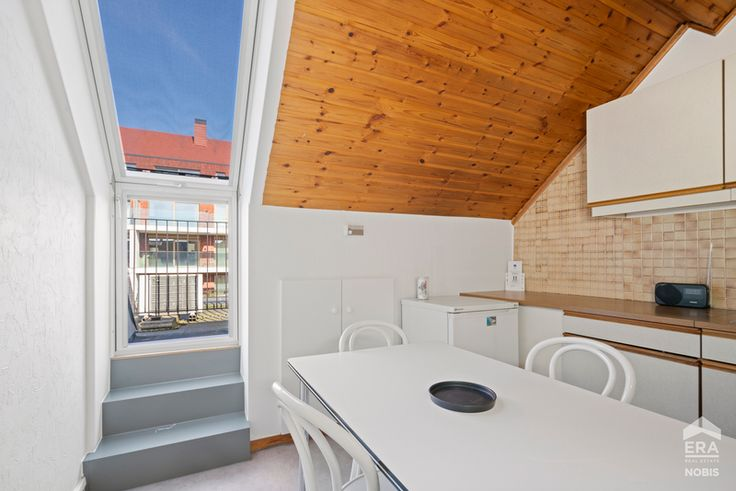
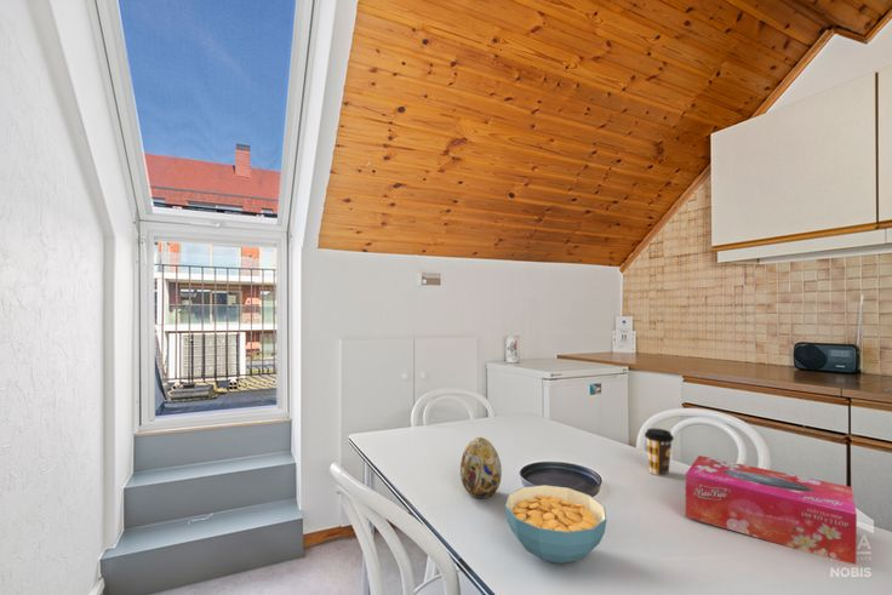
+ tissue box [685,454,858,566]
+ decorative egg [459,436,503,499]
+ cereal bowl [504,484,608,565]
+ coffee cup [644,428,675,477]
